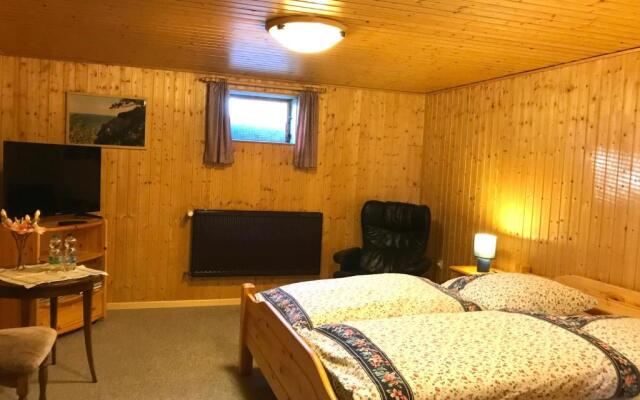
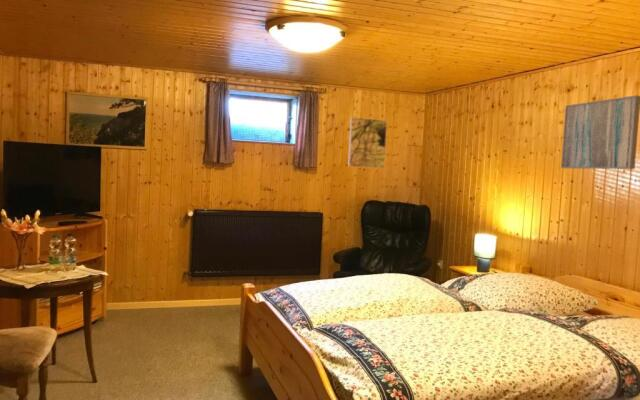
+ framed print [347,116,388,169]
+ wall art [560,94,640,170]
